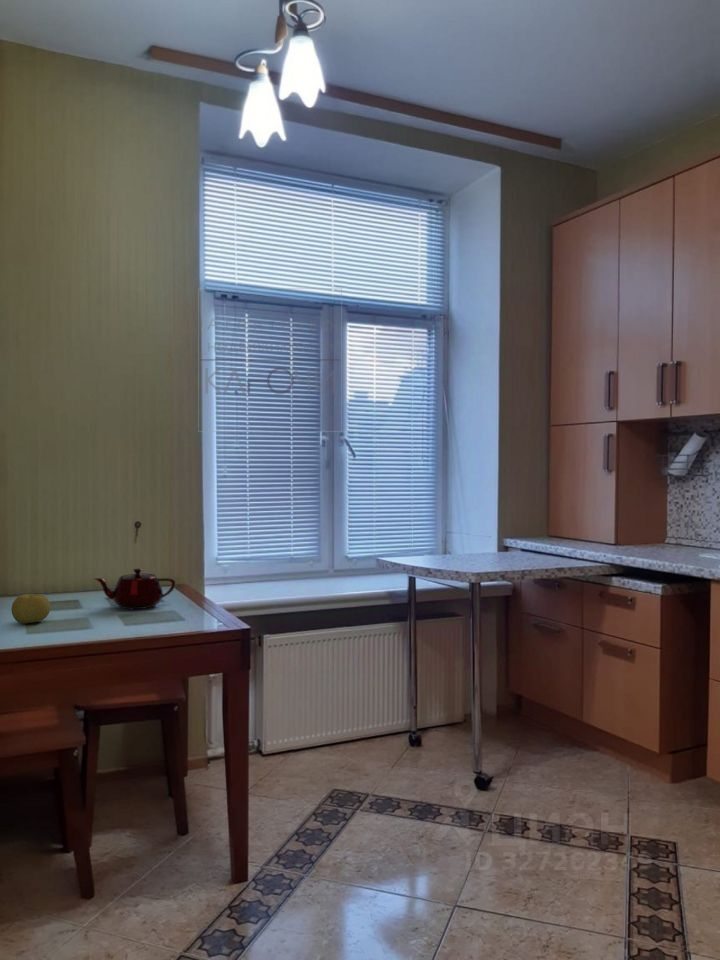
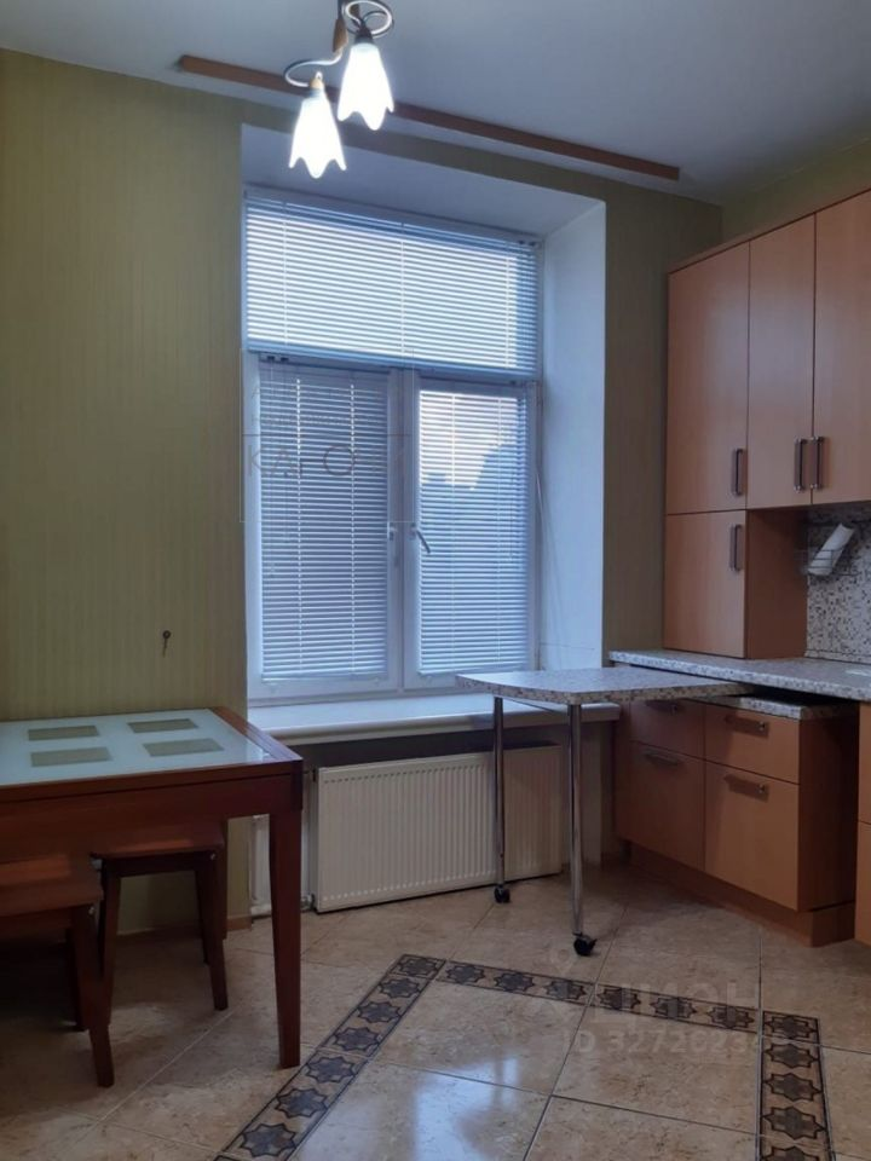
- fruit [10,593,51,625]
- teapot [93,567,176,610]
